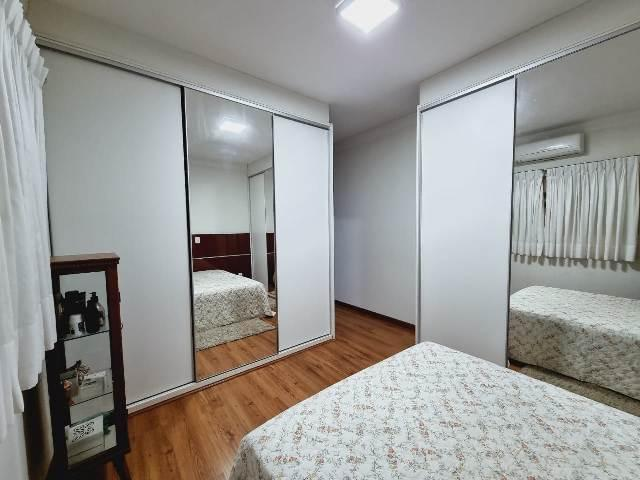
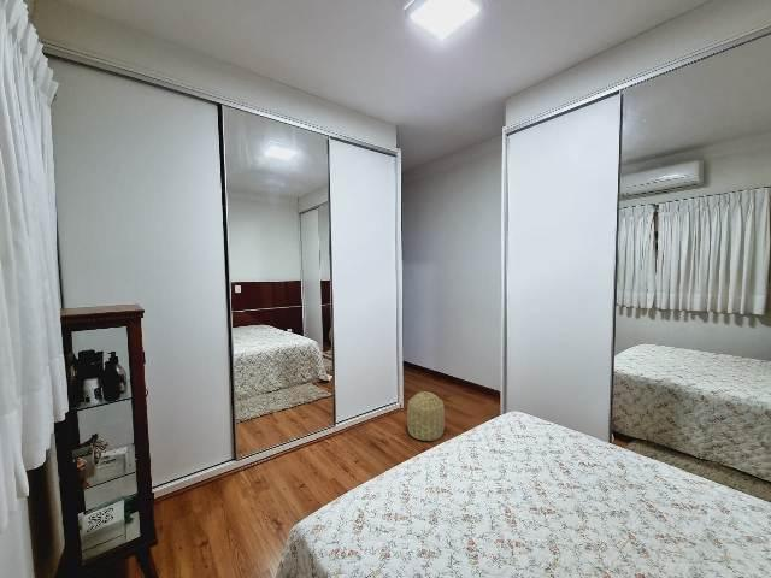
+ basket [406,390,446,442]
